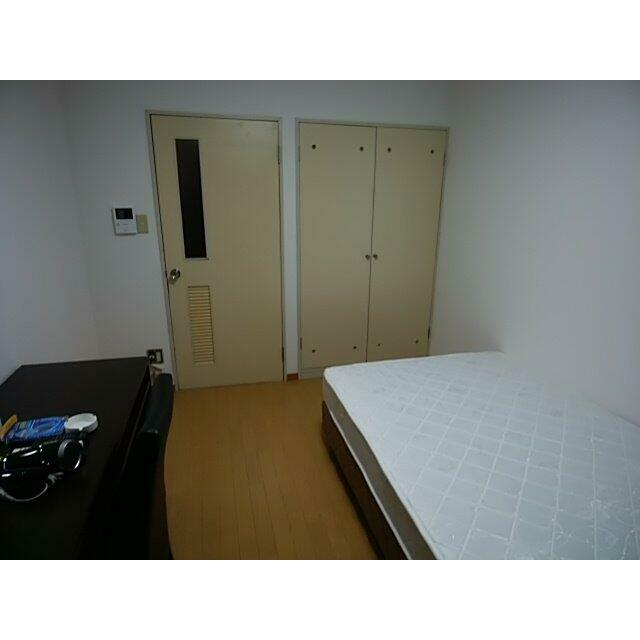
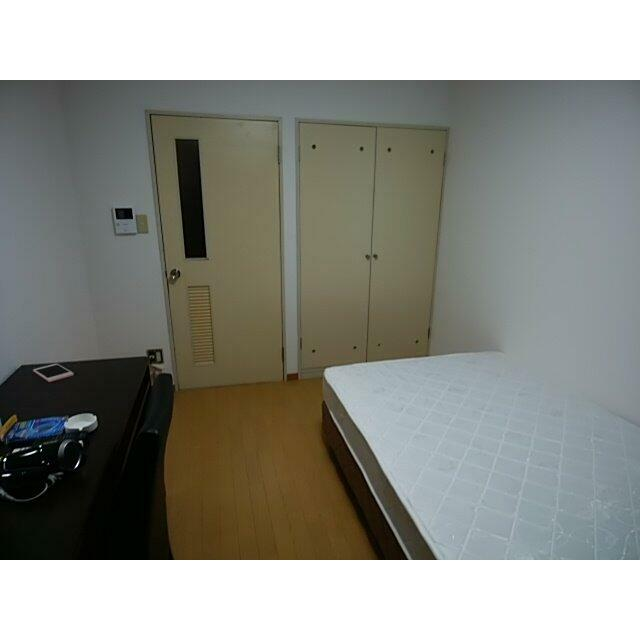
+ cell phone [32,363,75,383]
